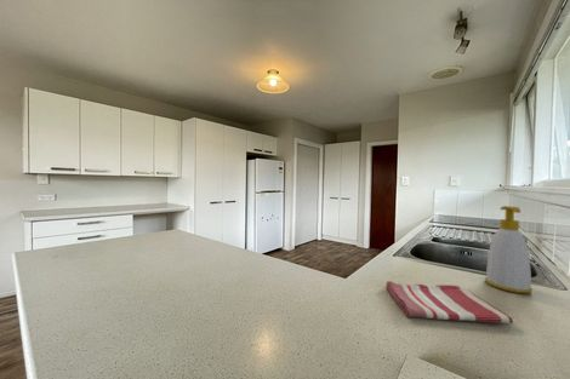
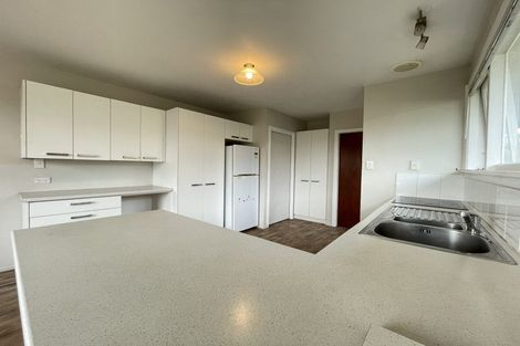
- soap bottle [484,205,534,294]
- dish towel [384,280,514,325]
